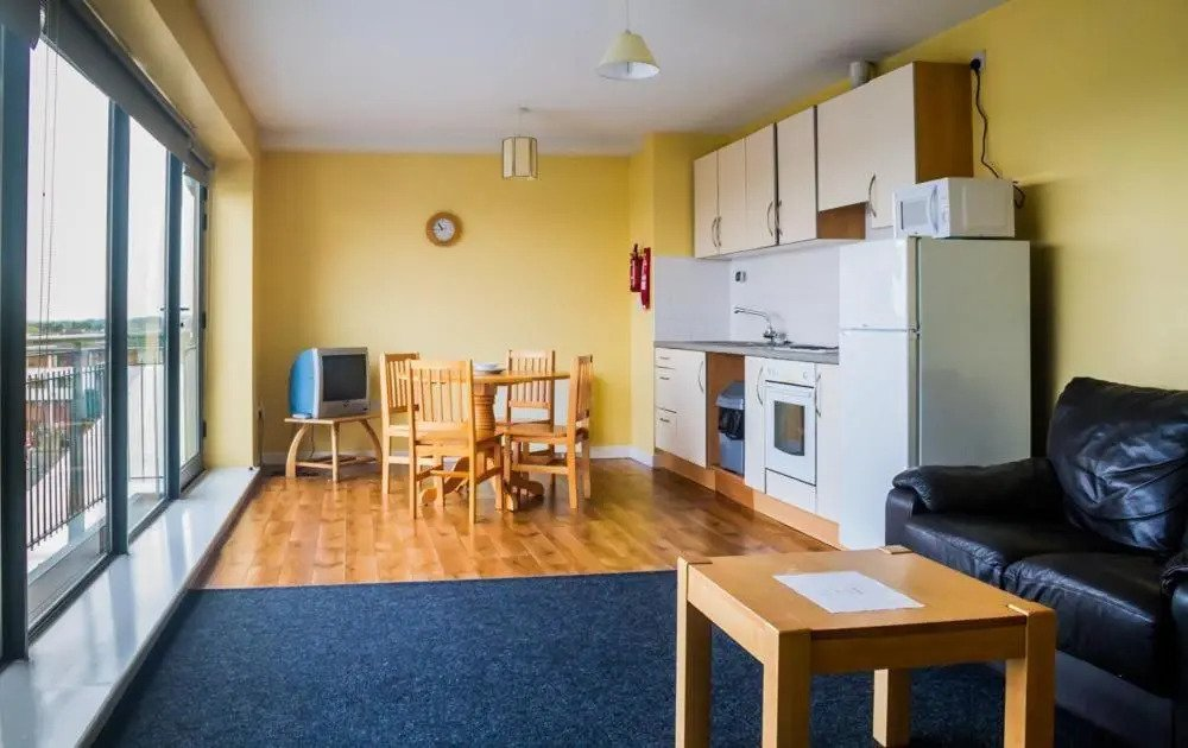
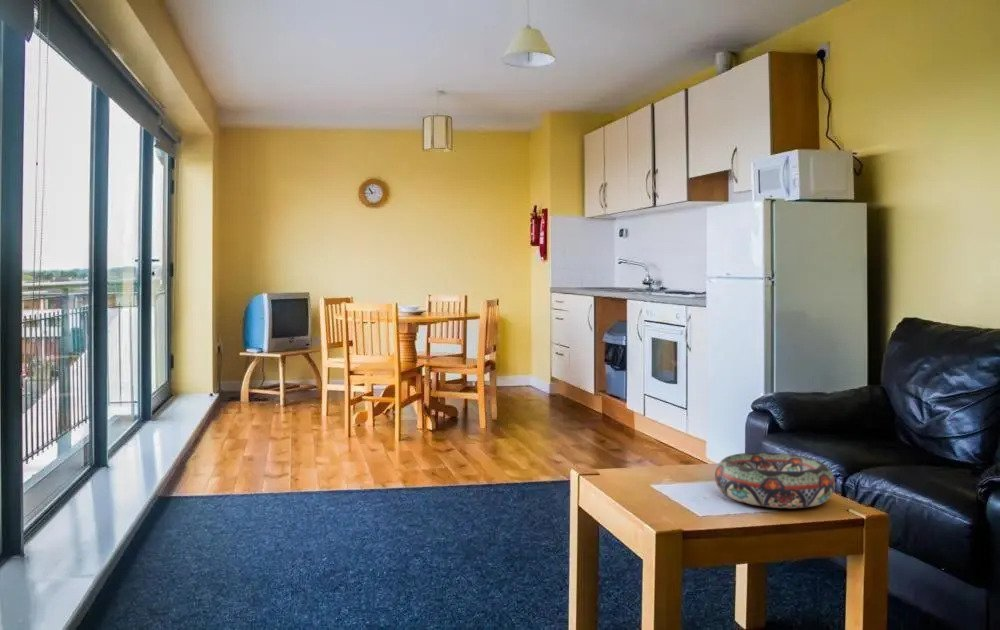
+ decorative bowl [714,452,836,509]
